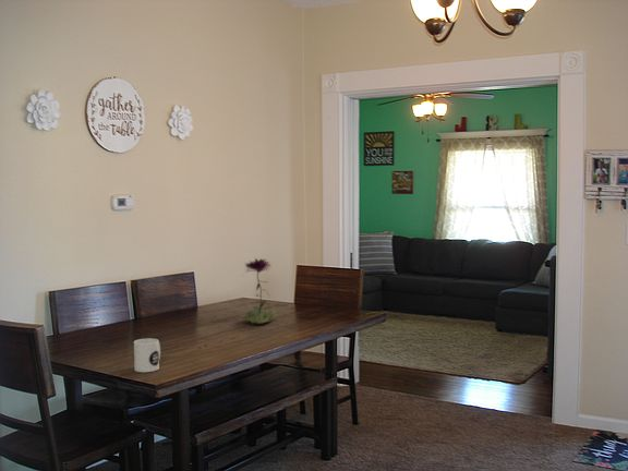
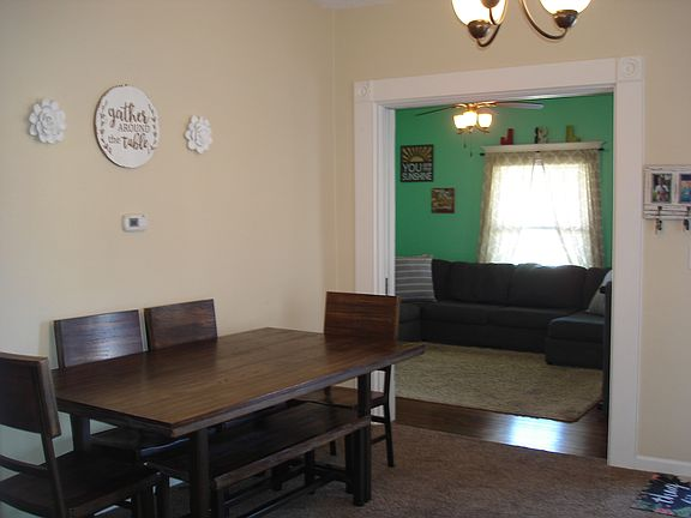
- mug [133,337,161,373]
- flower [241,257,278,325]
